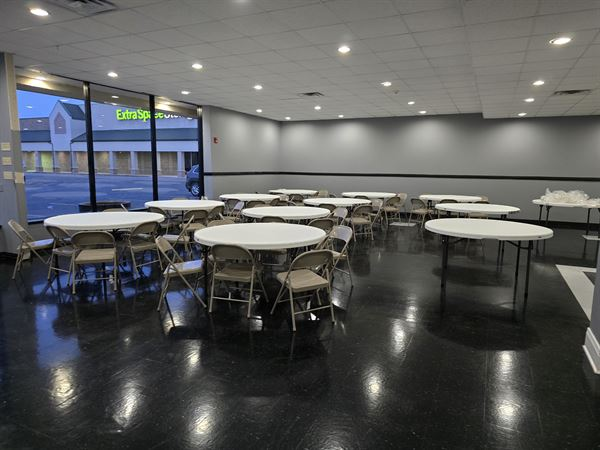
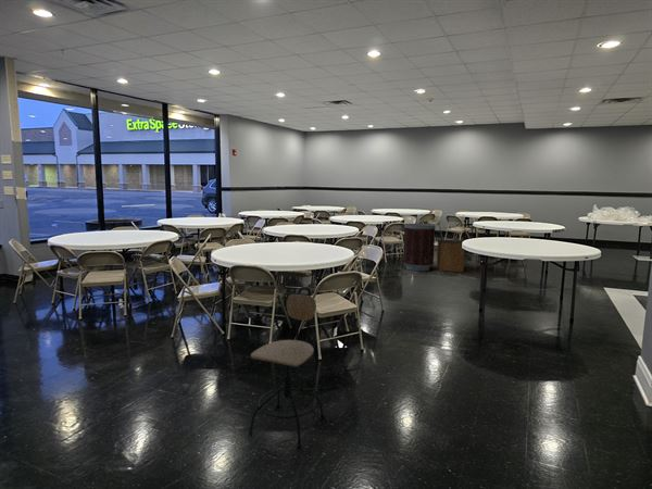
+ trash can [402,223,437,272]
+ chair [248,286,325,448]
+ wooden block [436,238,465,273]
